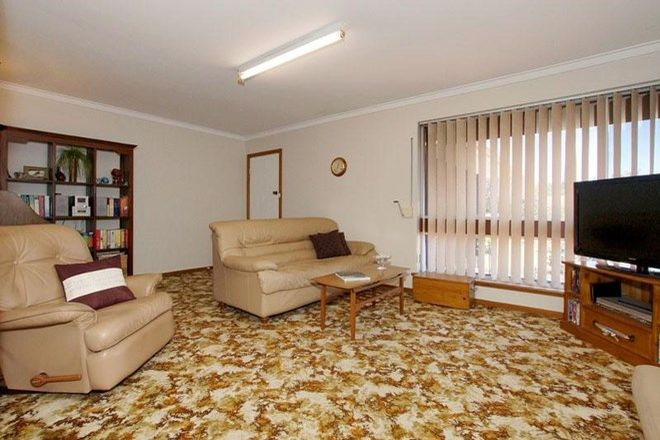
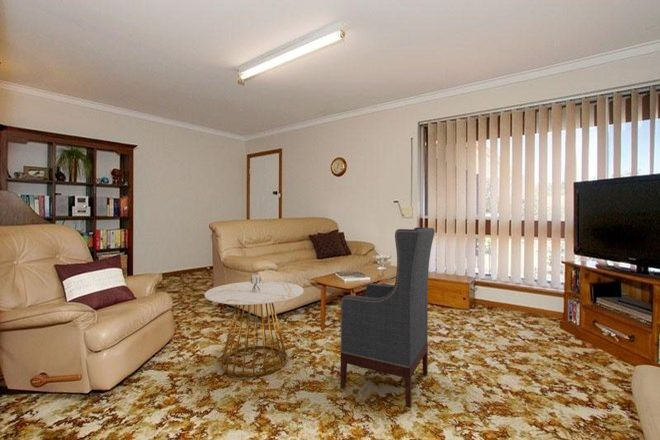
+ side table [204,273,304,378]
+ armchair [340,226,436,409]
